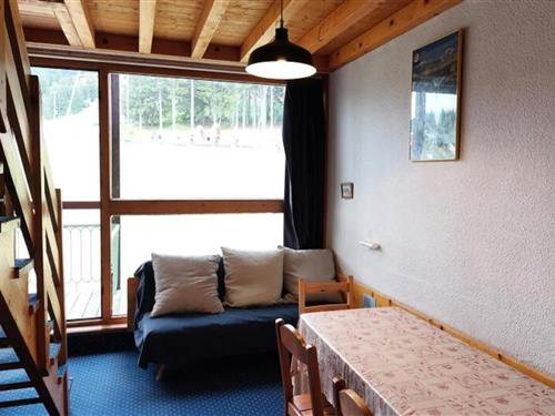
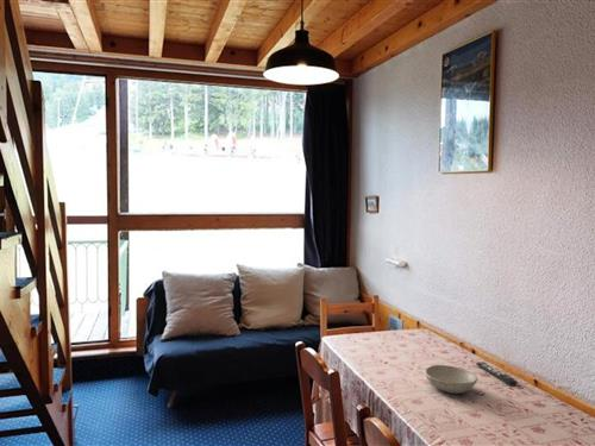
+ remote control [475,360,519,387]
+ bowl [425,364,478,395]
